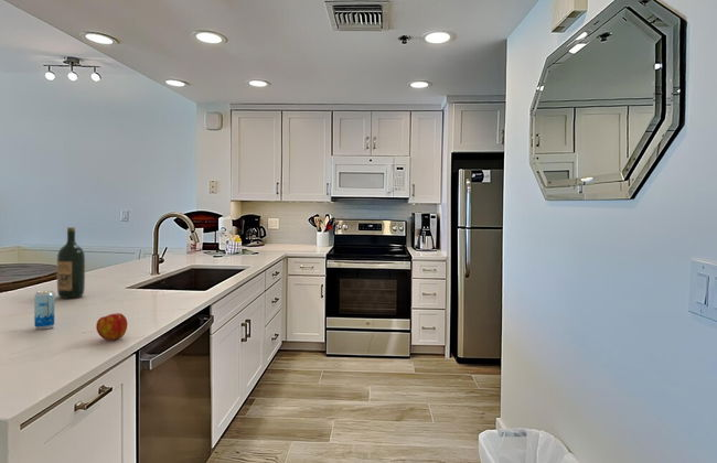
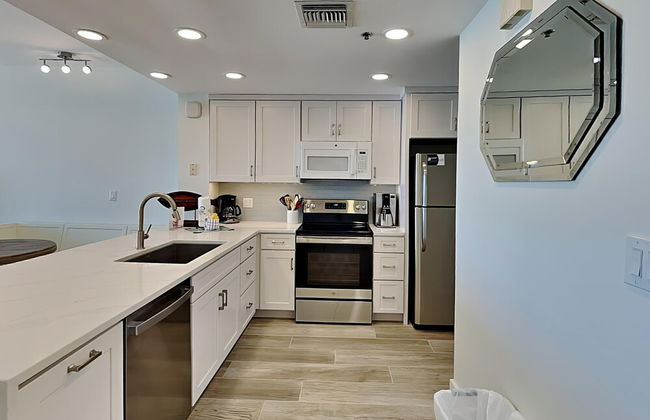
- wine bottle [56,226,86,299]
- beverage can [33,290,55,331]
- apple [95,312,128,342]
